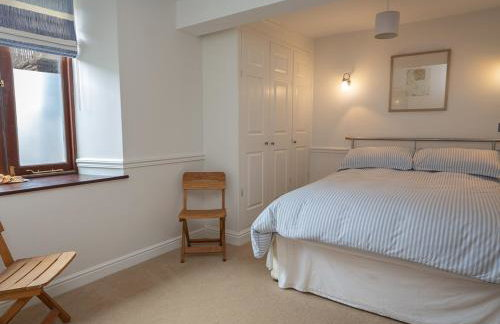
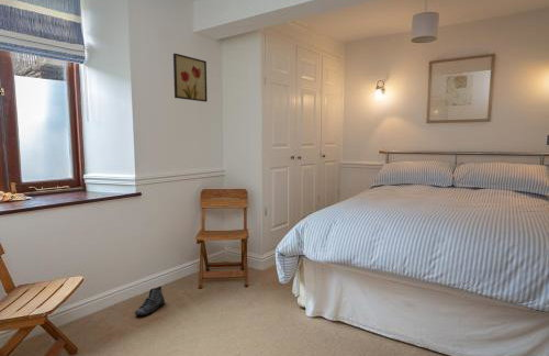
+ wall art [172,53,209,103]
+ sneaker [134,286,166,316]
